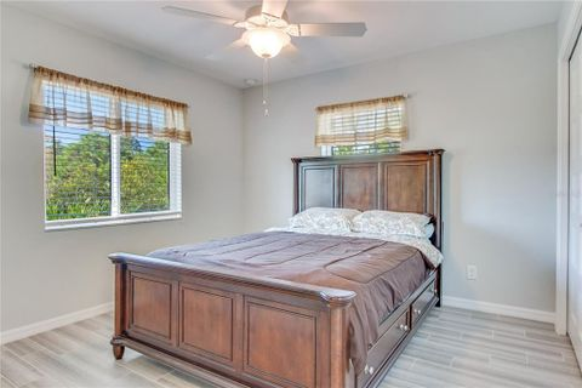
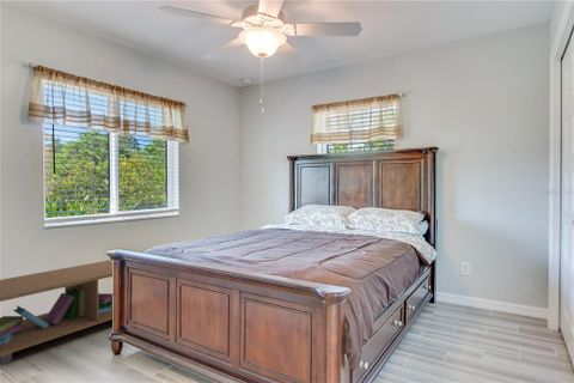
+ storage bench [0,259,114,366]
